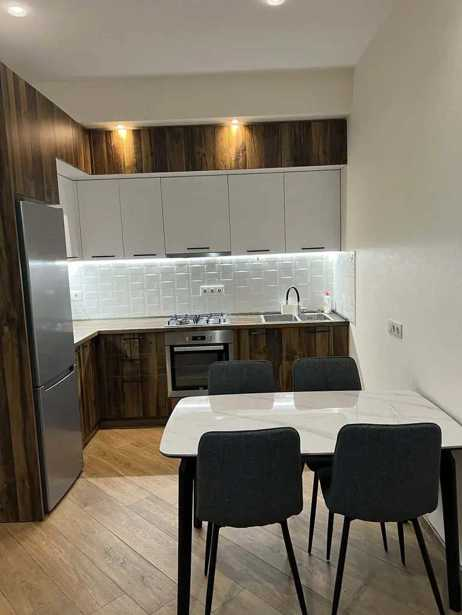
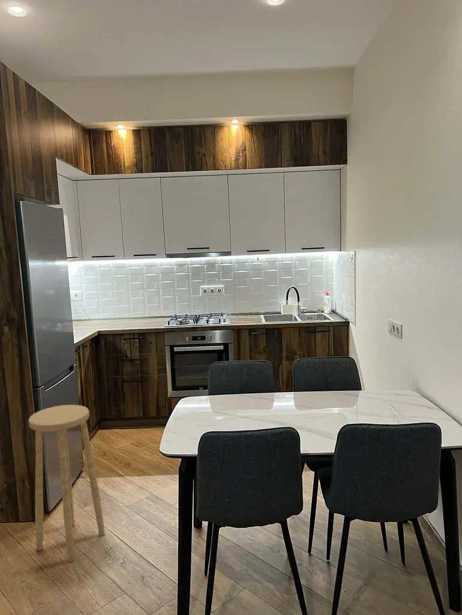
+ stool [28,404,106,563]
